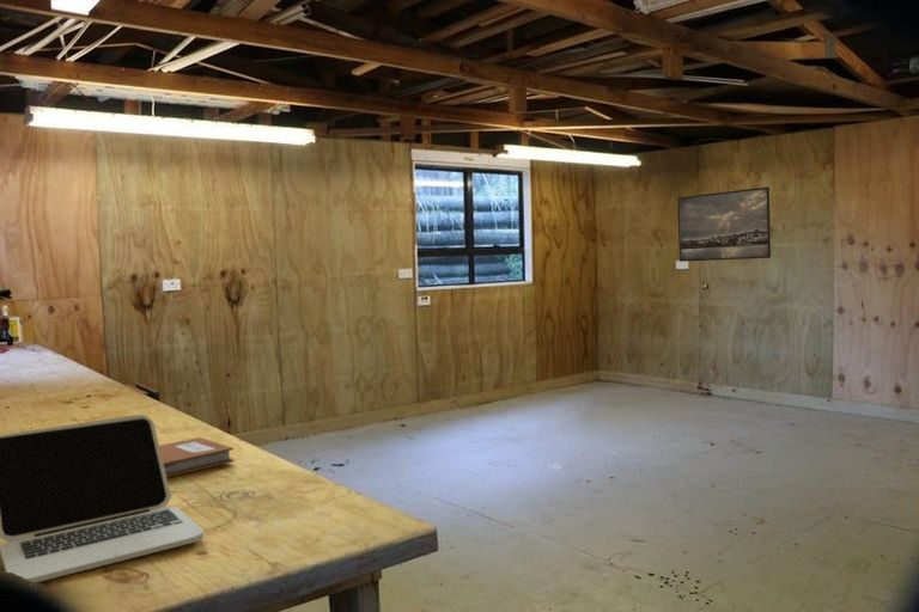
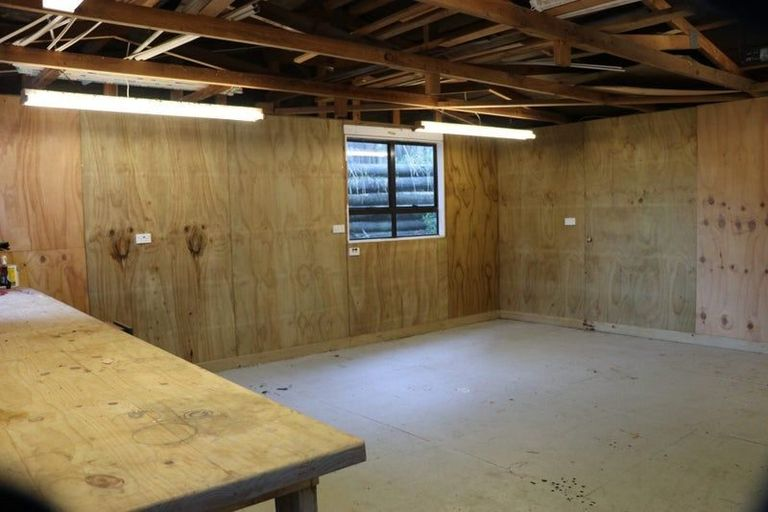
- notebook [159,436,236,478]
- laptop [0,414,205,583]
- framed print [676,186,772,263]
